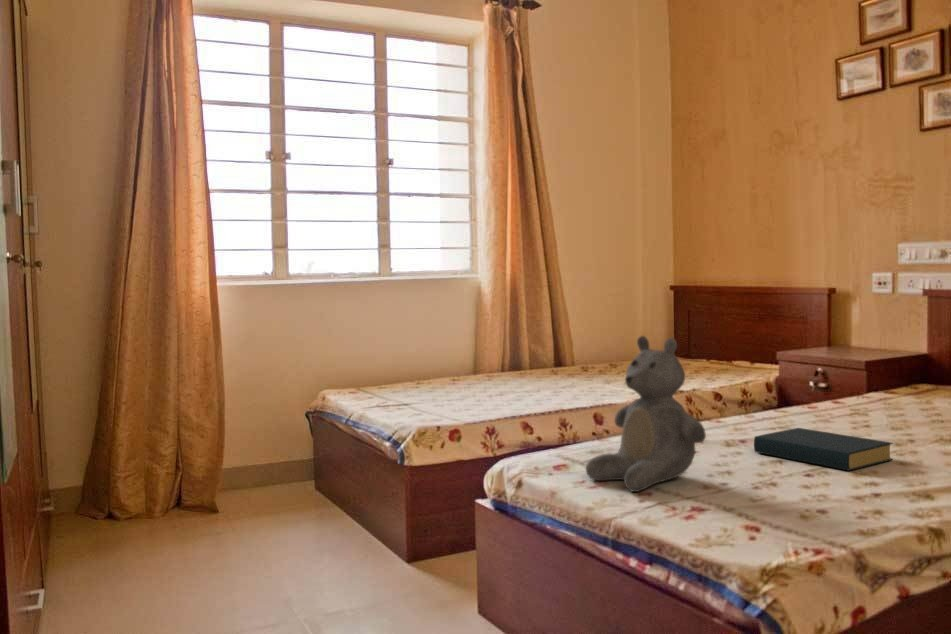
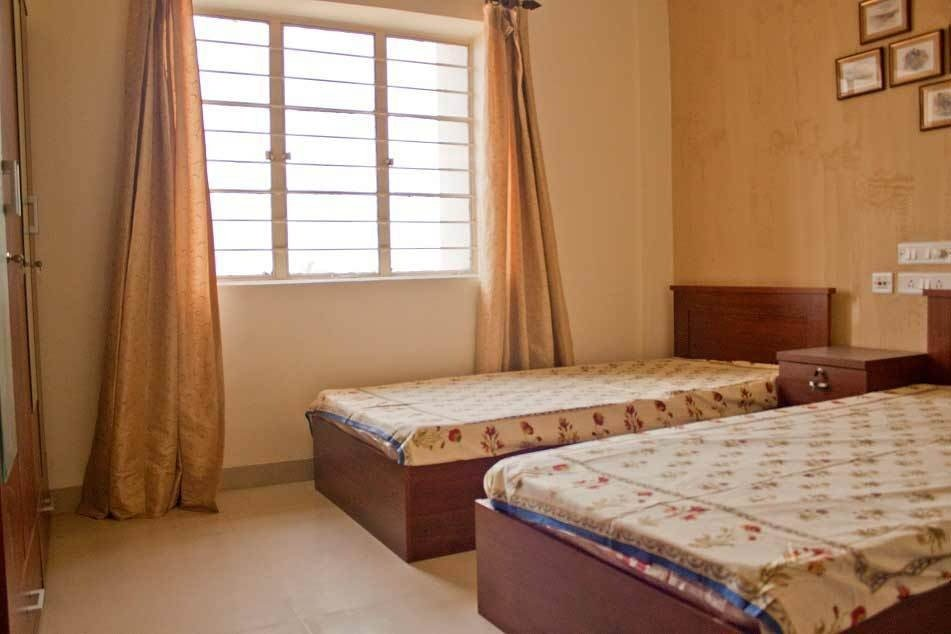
- teddy bear [585,335,707,493]
- hardback book [753,427,894,472]
